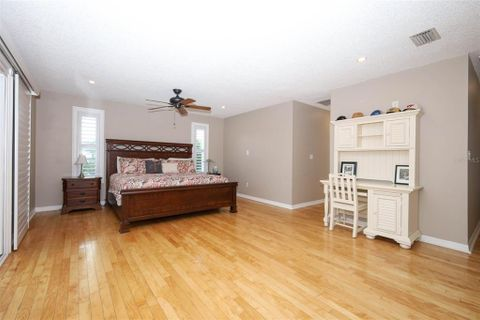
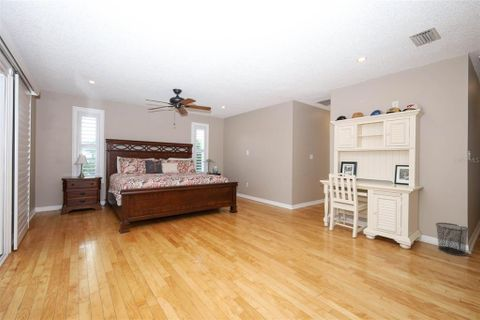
+ waste bin [435,222,470,257]
